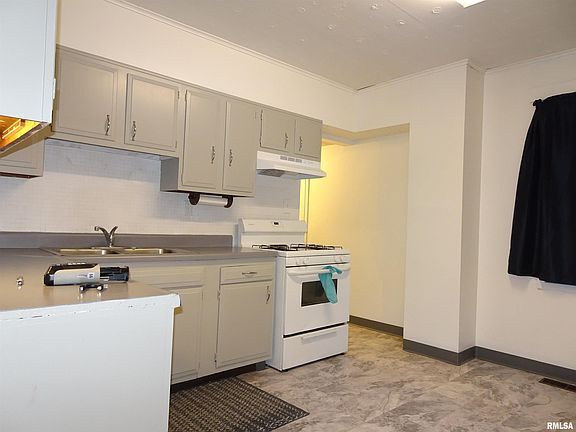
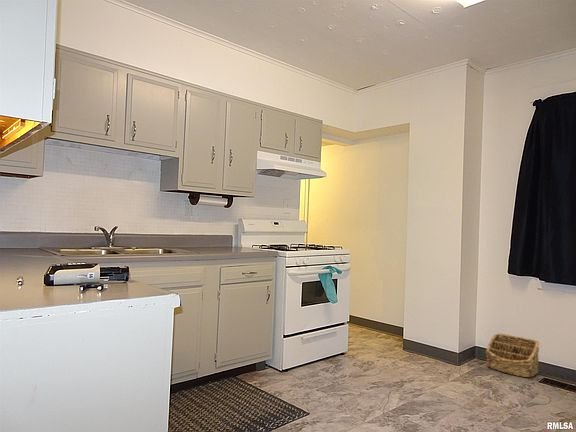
+ basket [485,332,540,378]
